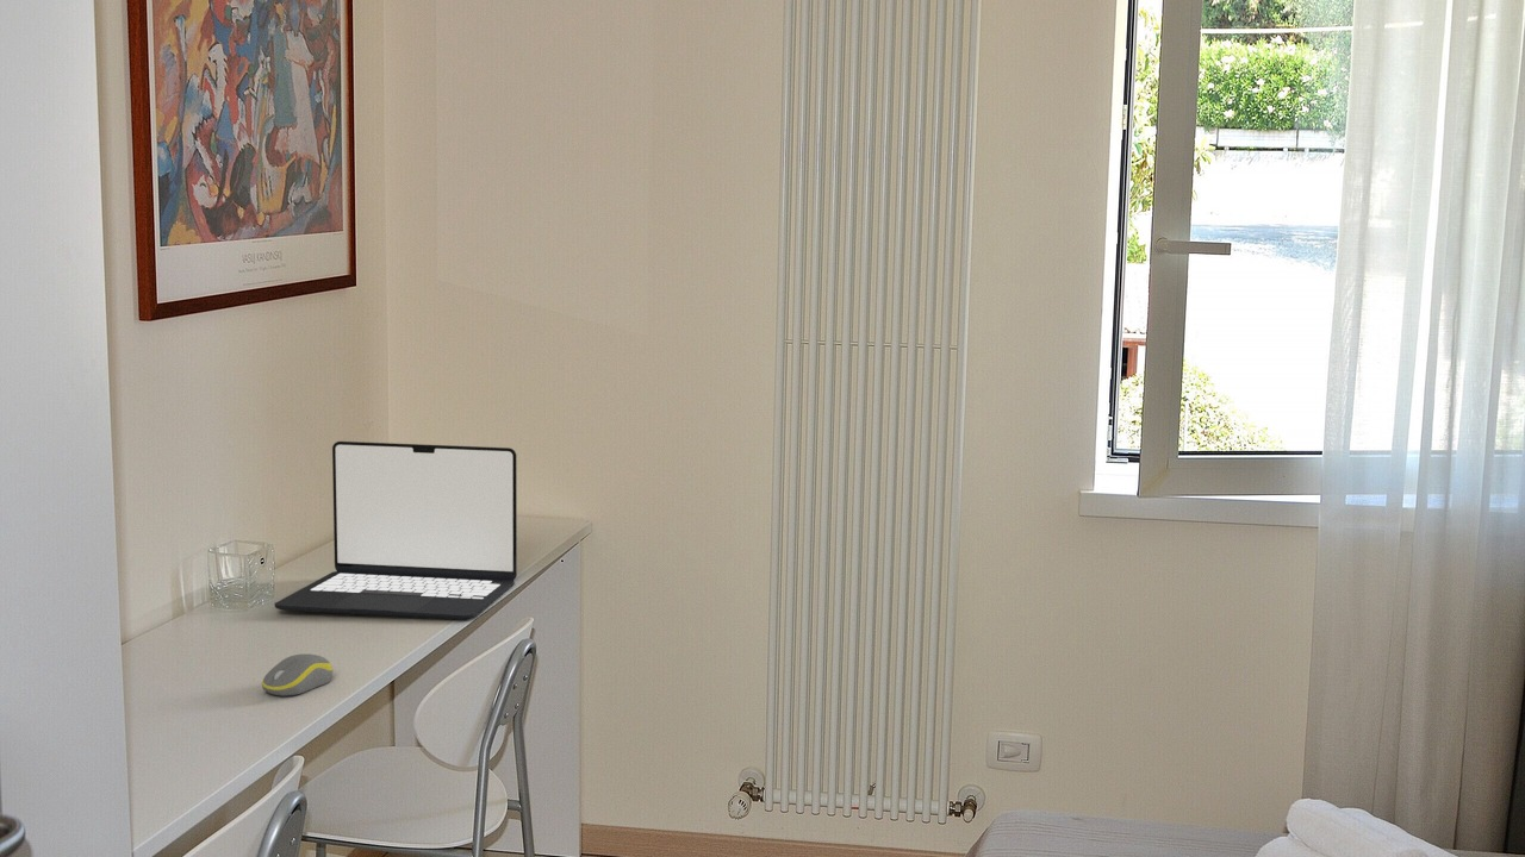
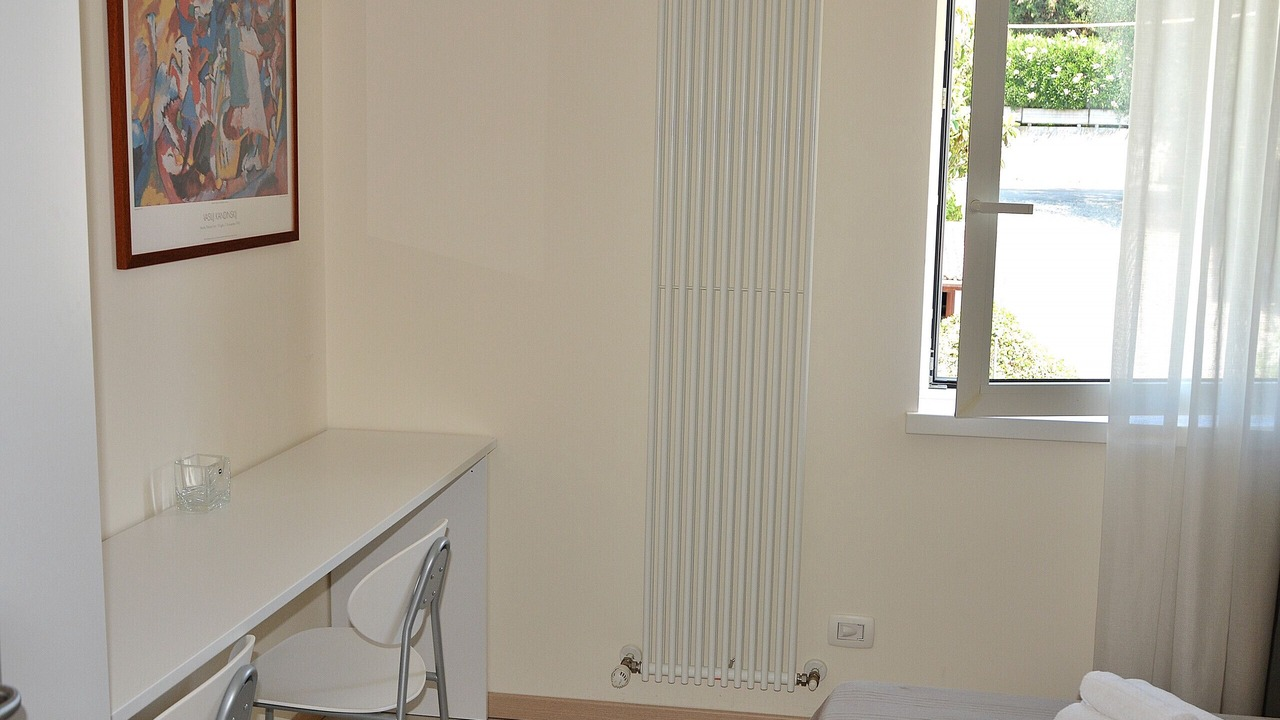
- computer mouse [261,653,334,696]
- laptop [274,440,518,620]
